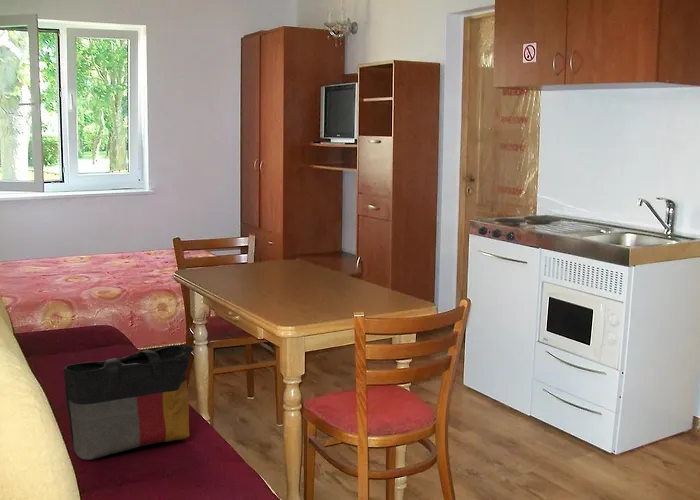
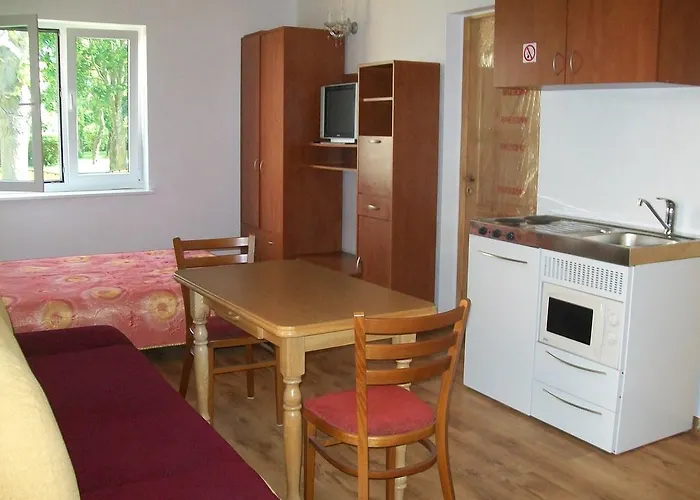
- tote bag [63,344,194,461]
